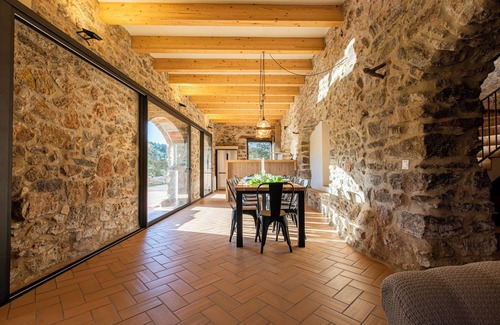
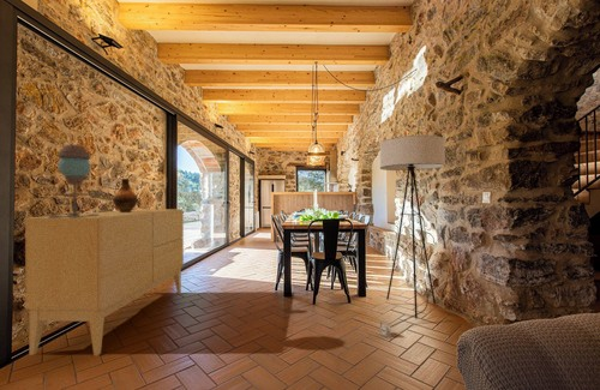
+ floor lamp [379,134,446,338]
+ ceramic jug [112,178,139,212]
+ table lamp [48,143,98,218]
+ sideboard [24,208,185,356]
